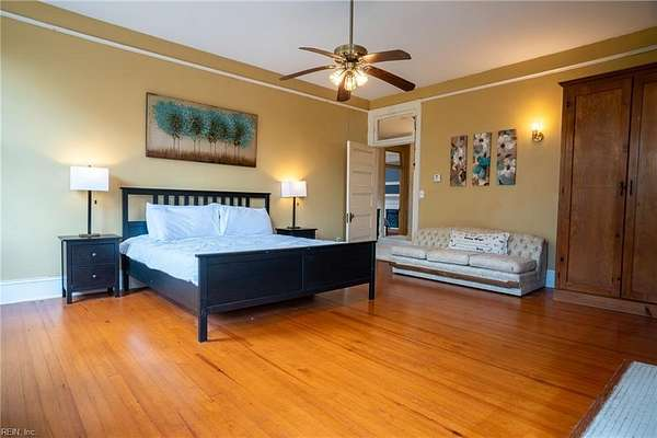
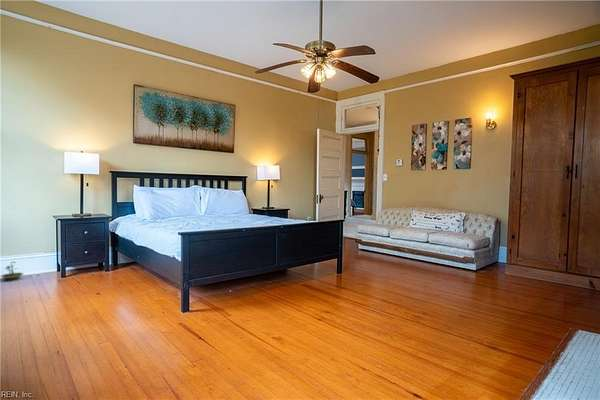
+ terrarium [0,261,25,281]
